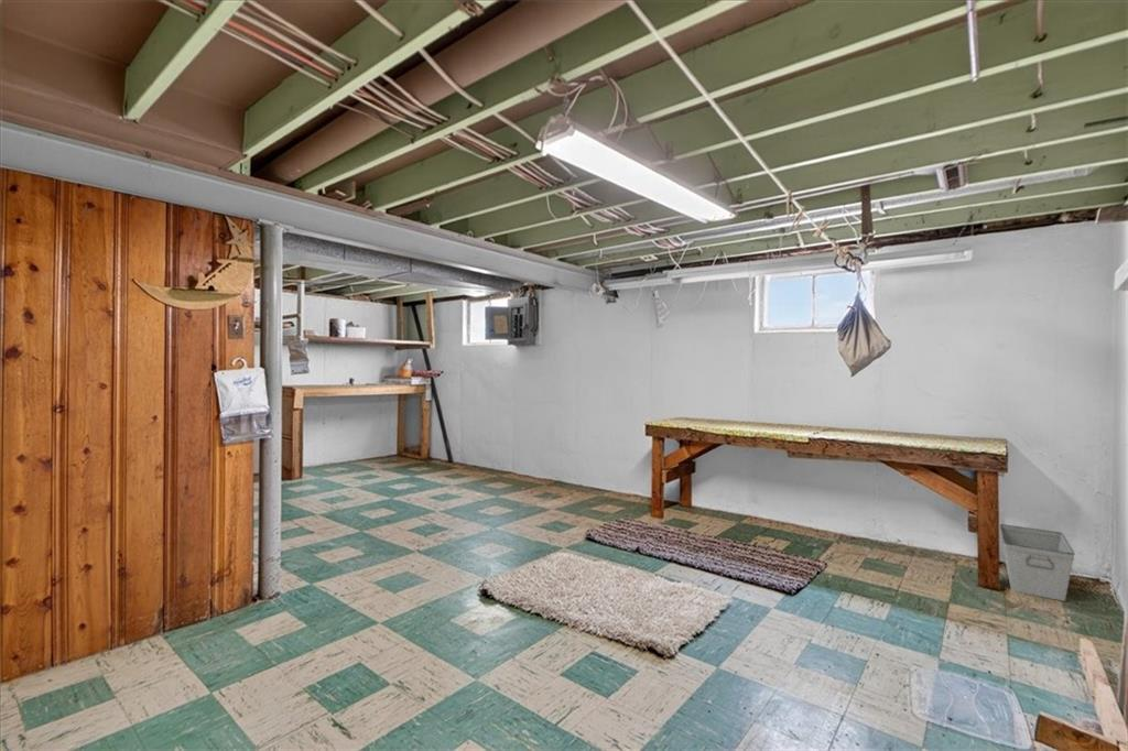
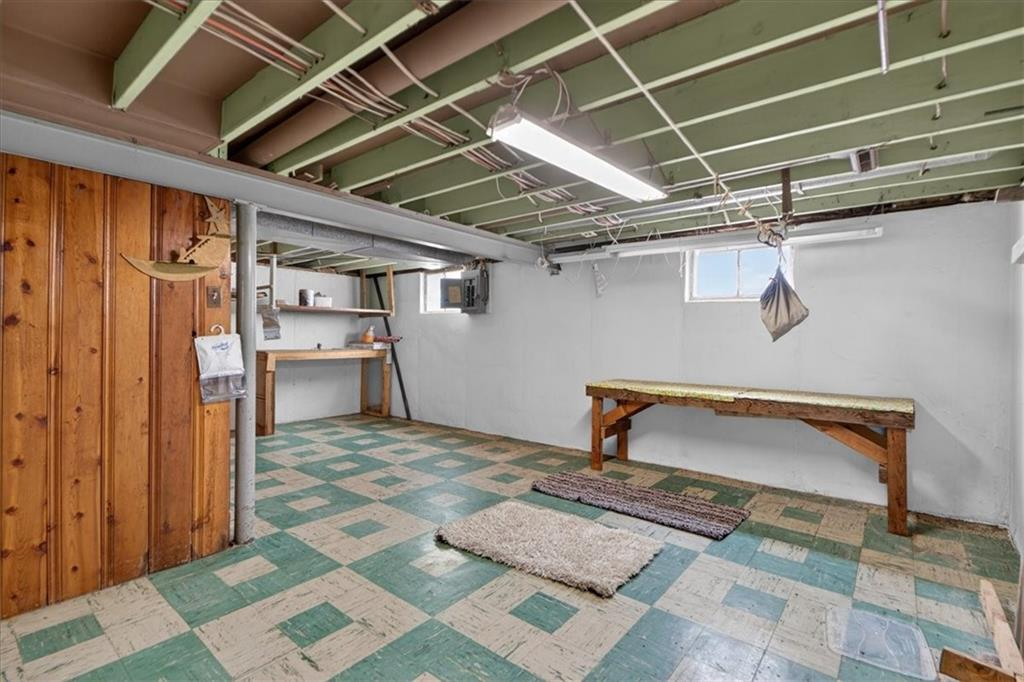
- storage bin [999,523,1076,602]
